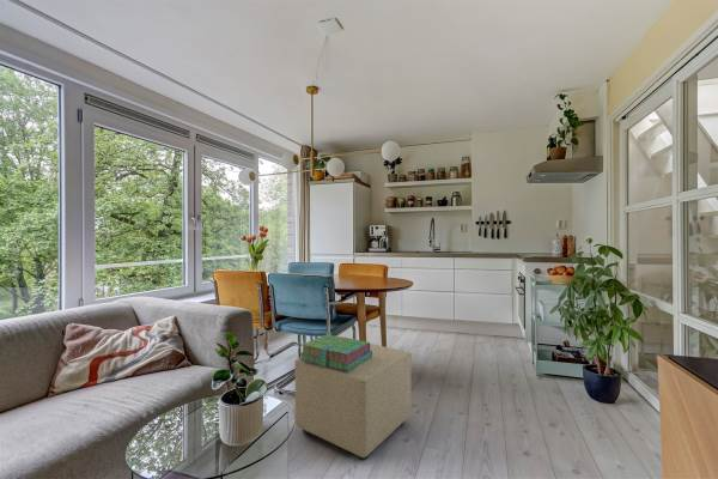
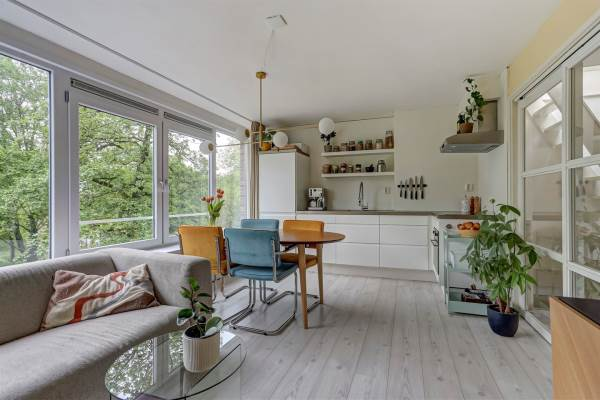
- ottoman [293,342,413,461]
- stack of books [298,333,372,372]
